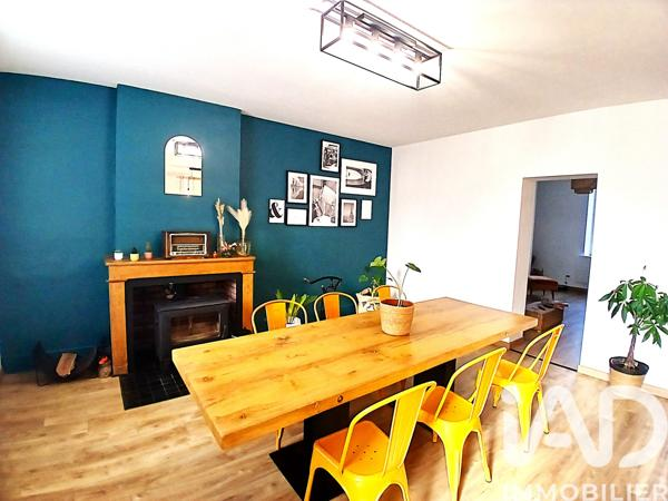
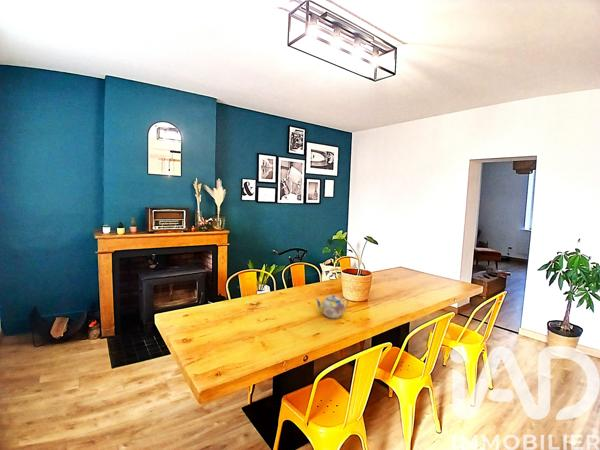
+ teapot [314,293,349,320]
